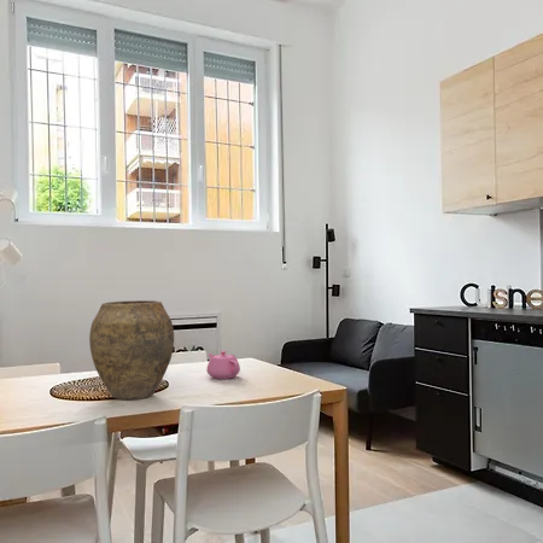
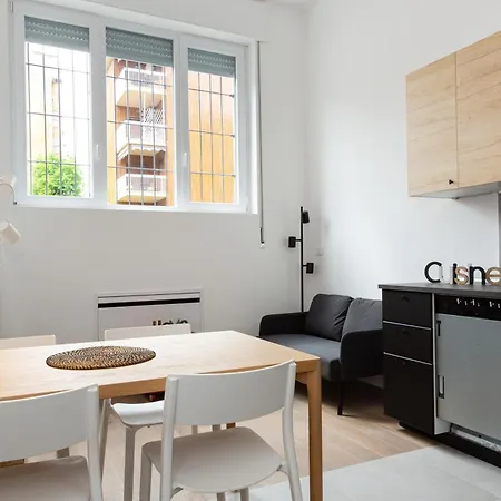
- teapot [206,350,241,380]
- vase [88,299,175,401]
